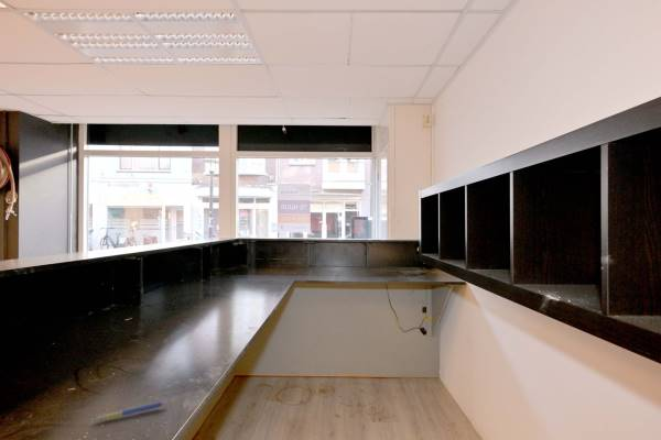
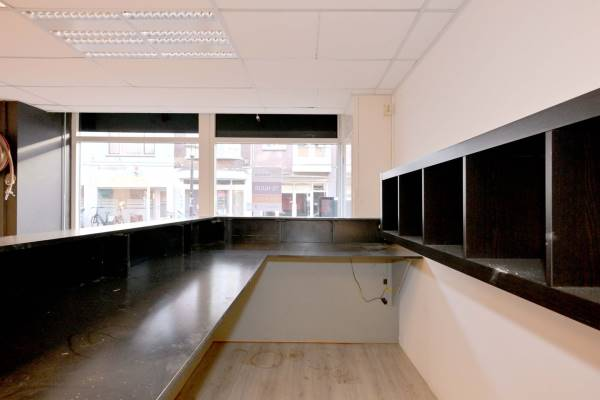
- pen [94,400,167,422]
